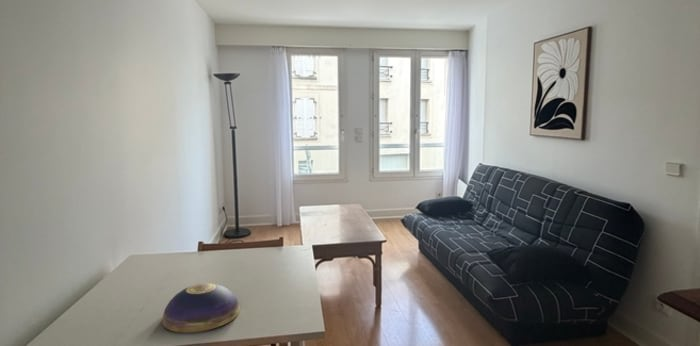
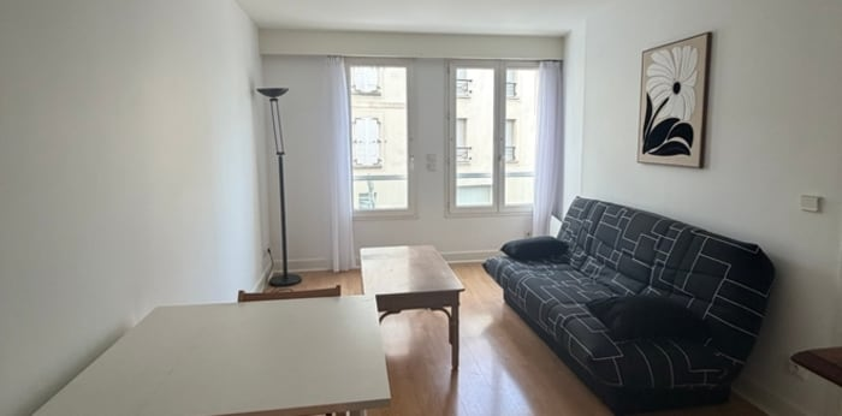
- decorative bowl [162,282,241,333]
